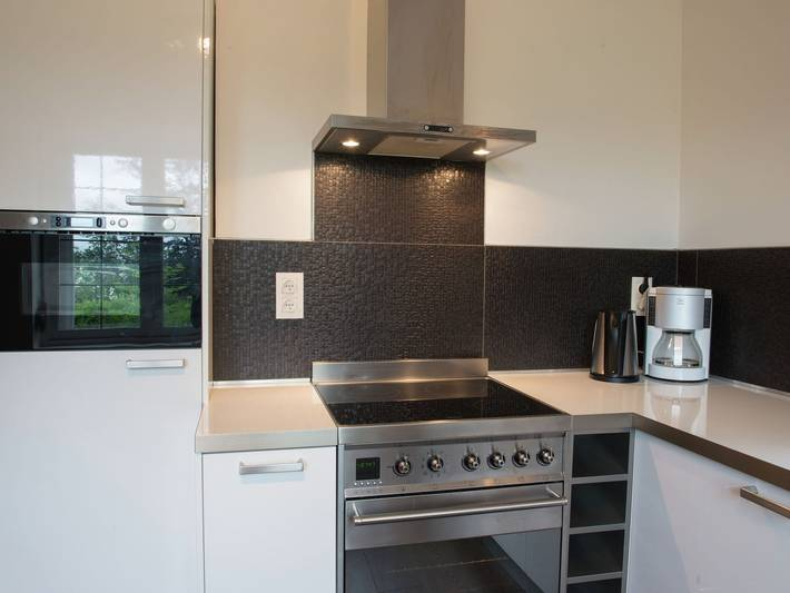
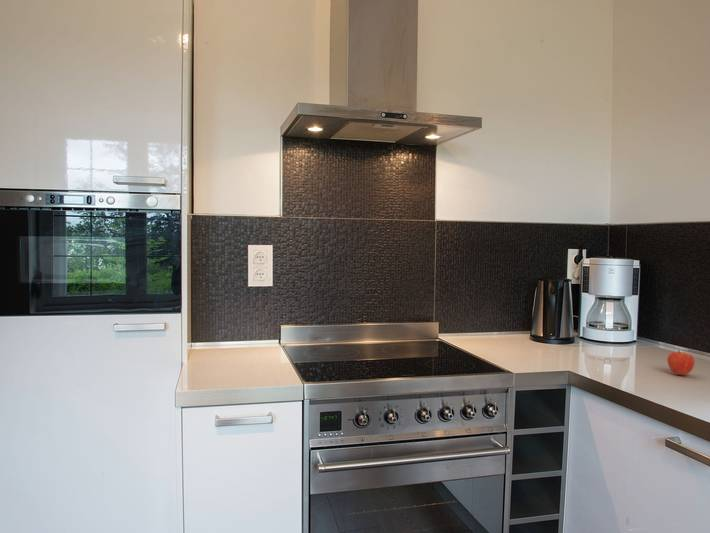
+ fruit [666,349,696,376]
